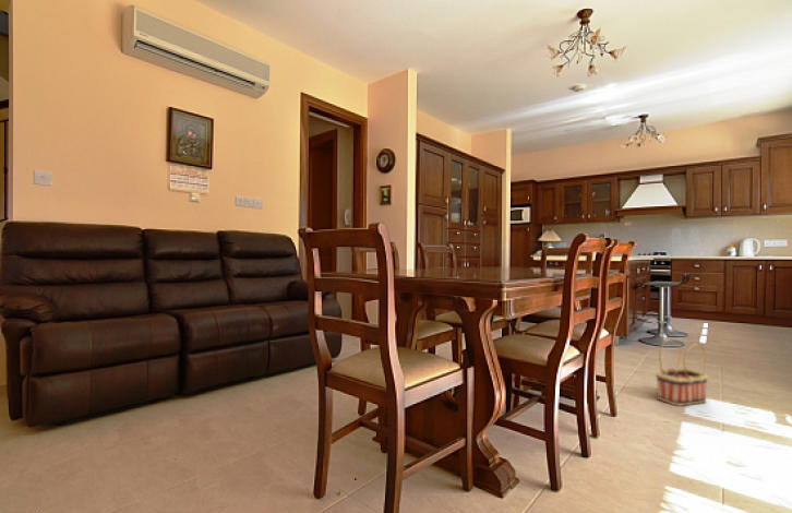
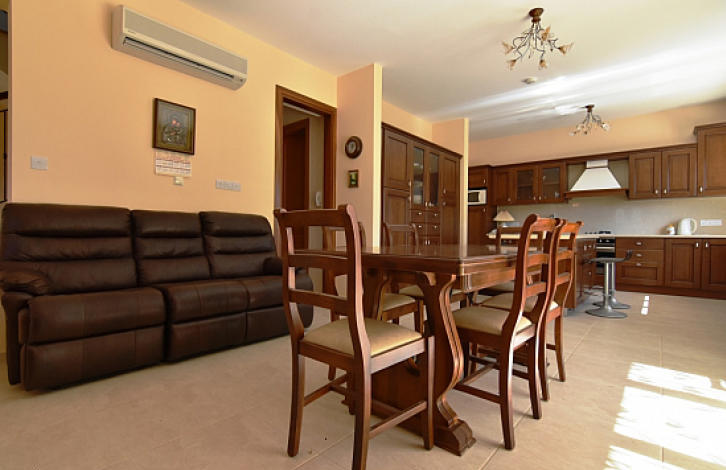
- basket [655,337,709,407]
